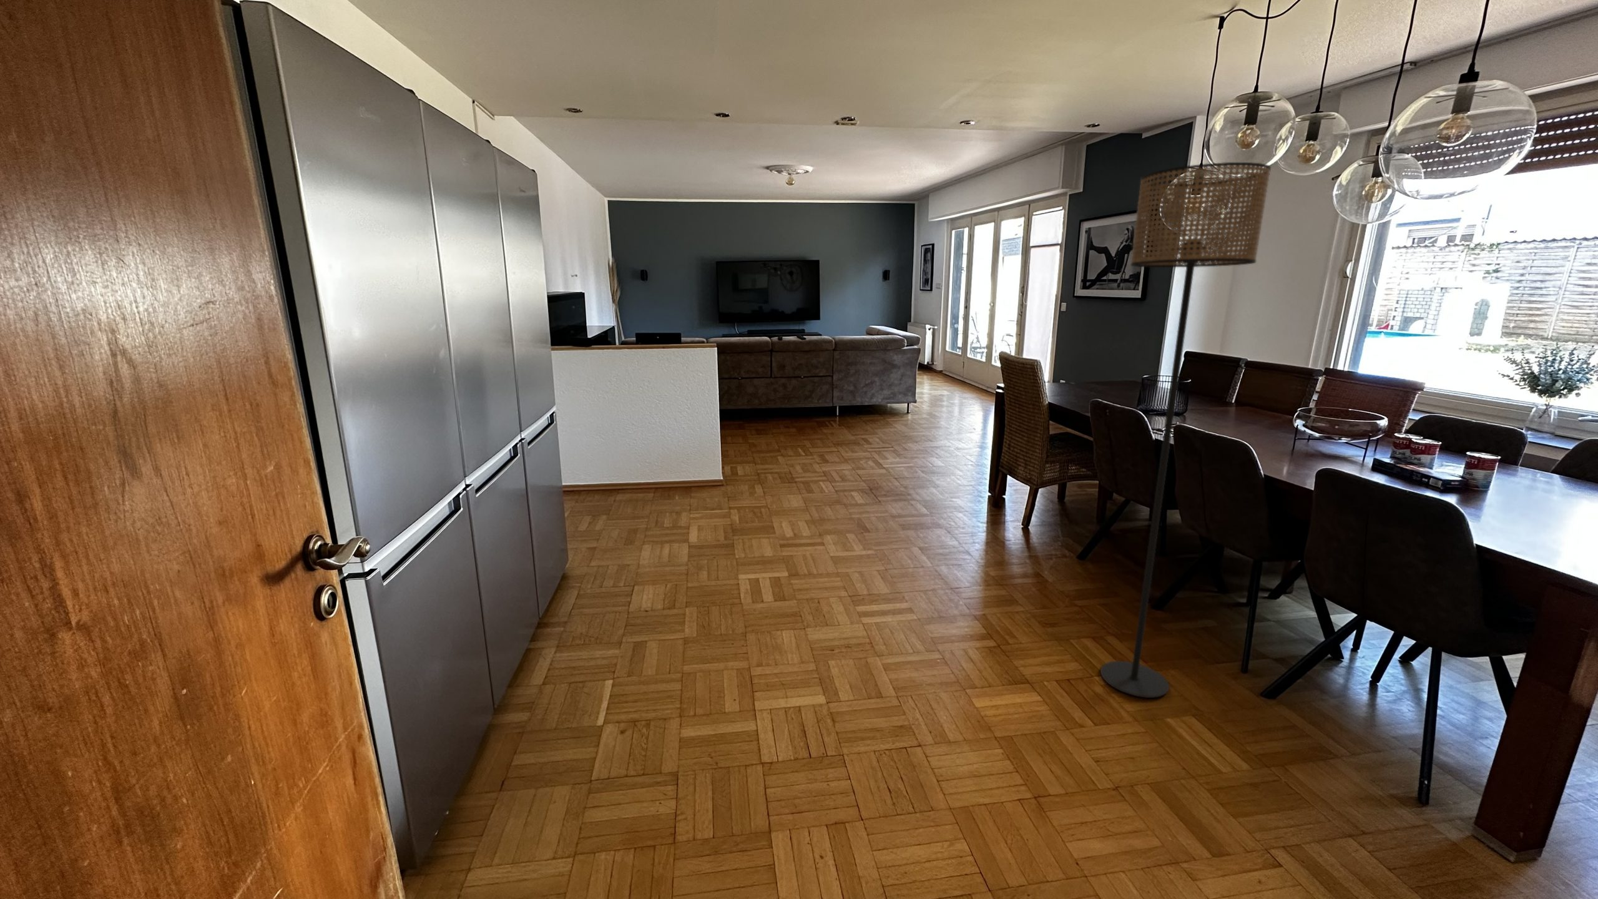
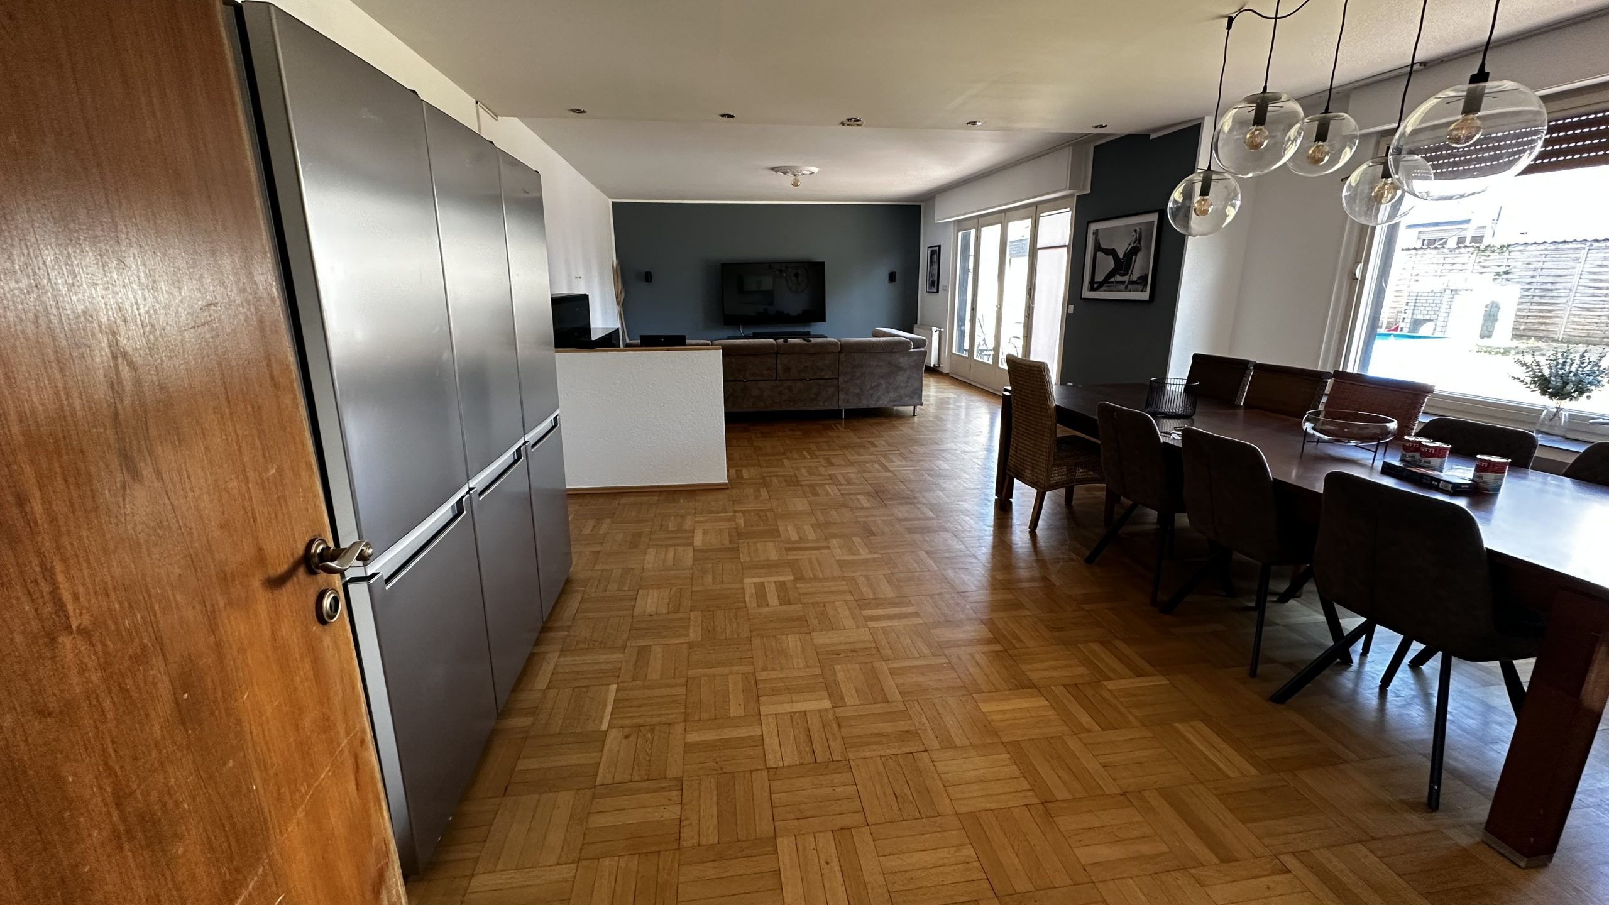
- floor lamp [1100,161,1272,698]
